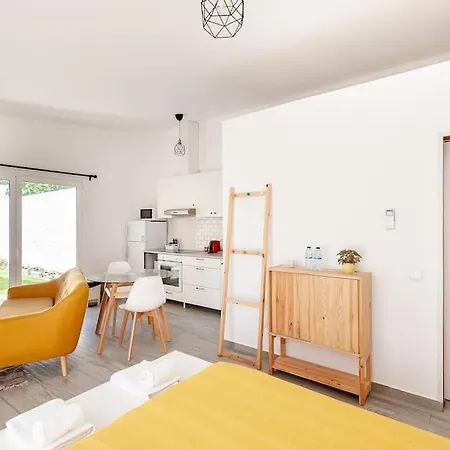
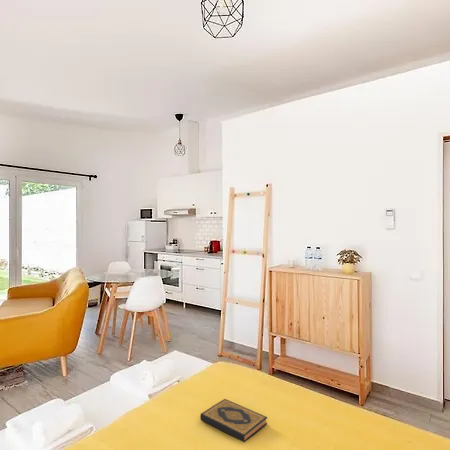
+ hardback book [199,398,268,443]
